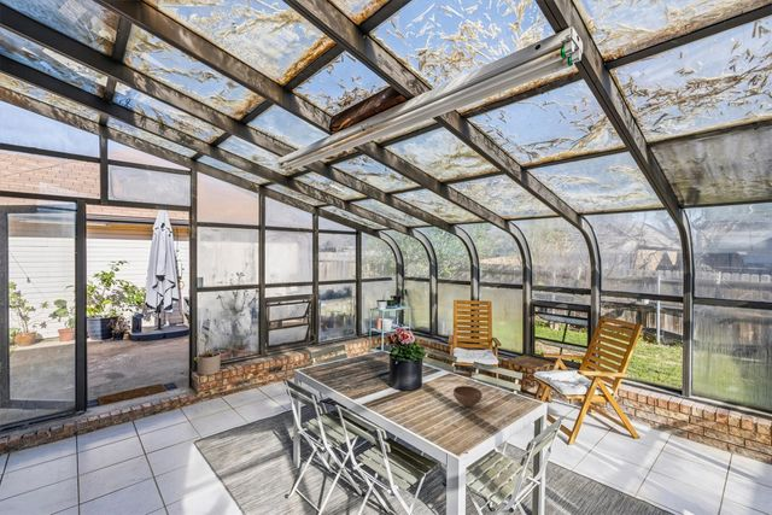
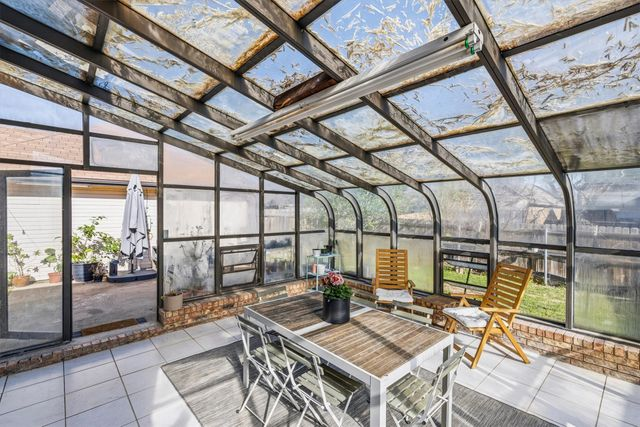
- bowl [452,385,484,408]
